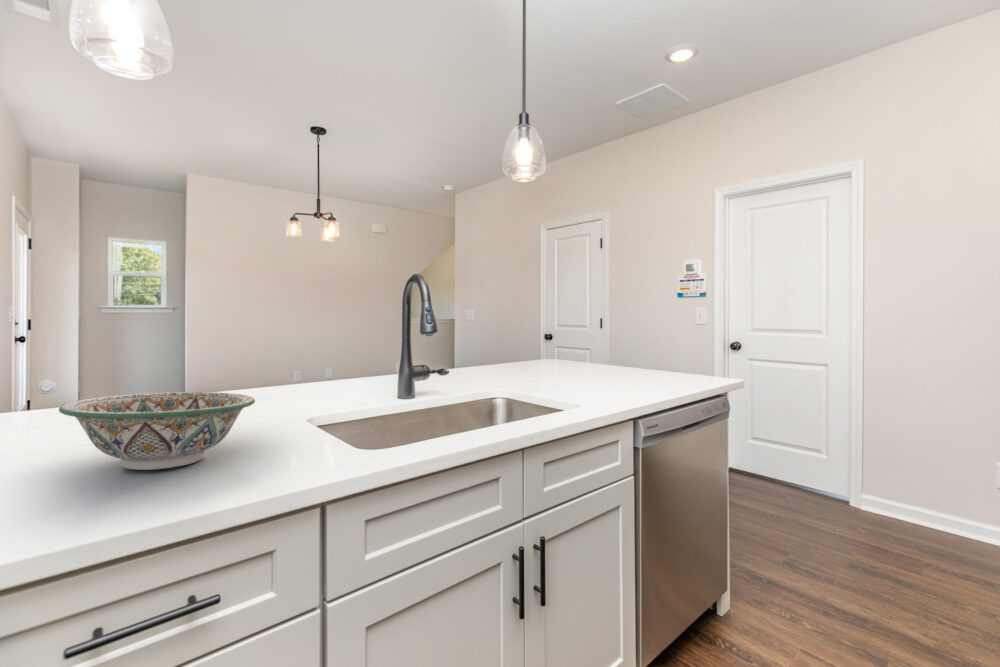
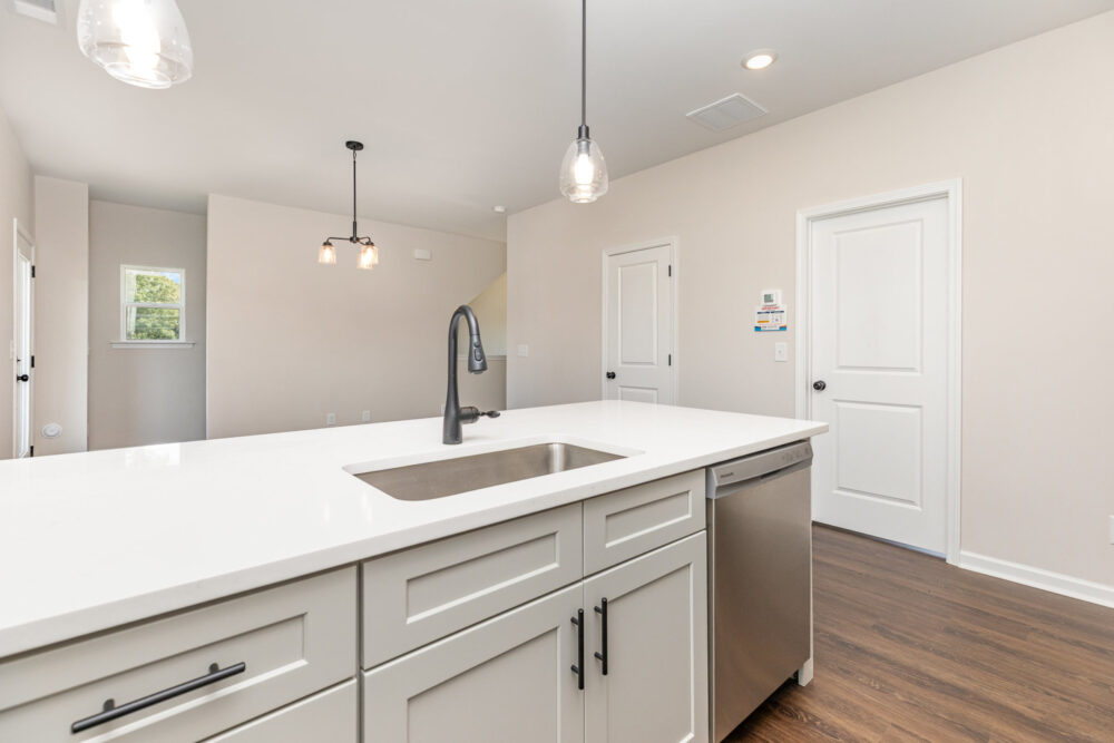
- decorative bowl [58,391,256,471]
